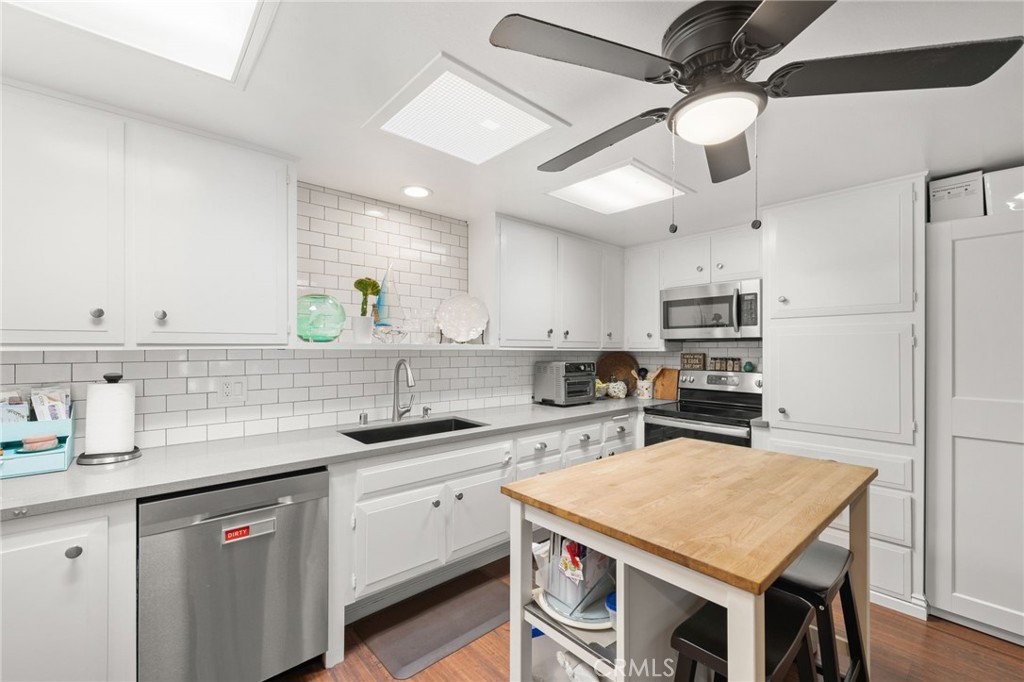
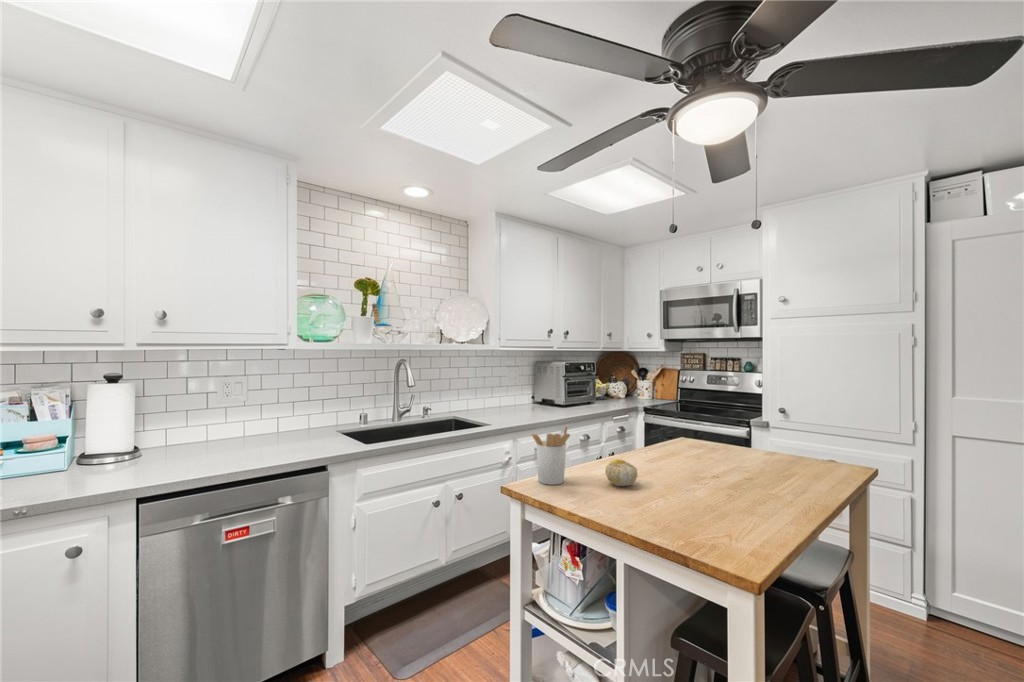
+ utensil holder [530,424,571,486]
+ fruit [604,458,639,487]
